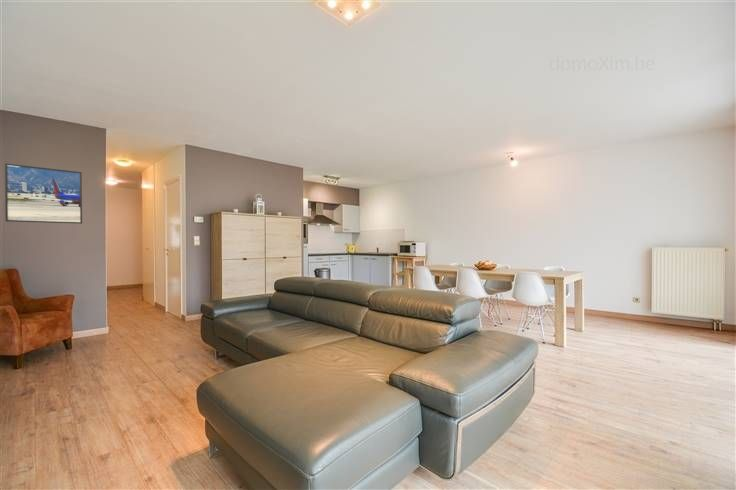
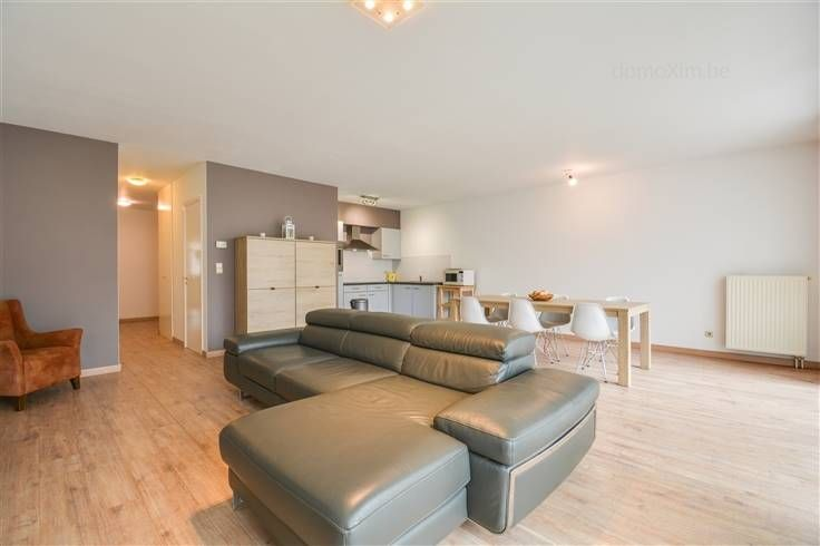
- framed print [4,163,83,225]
